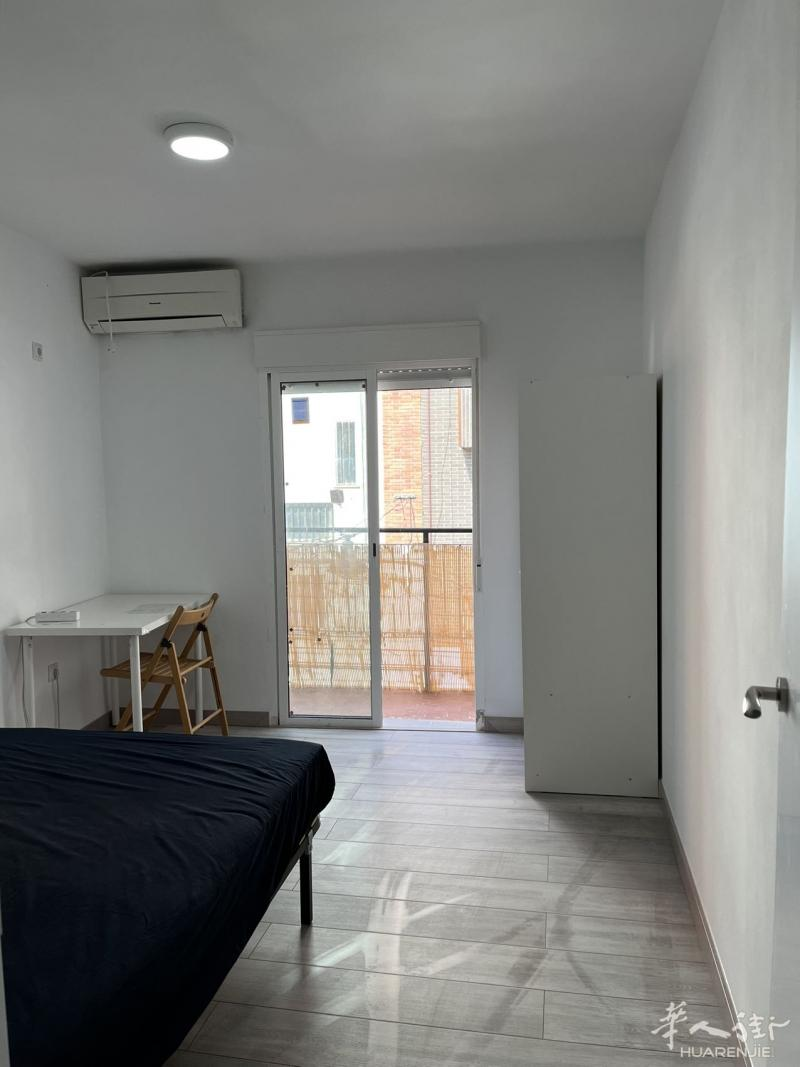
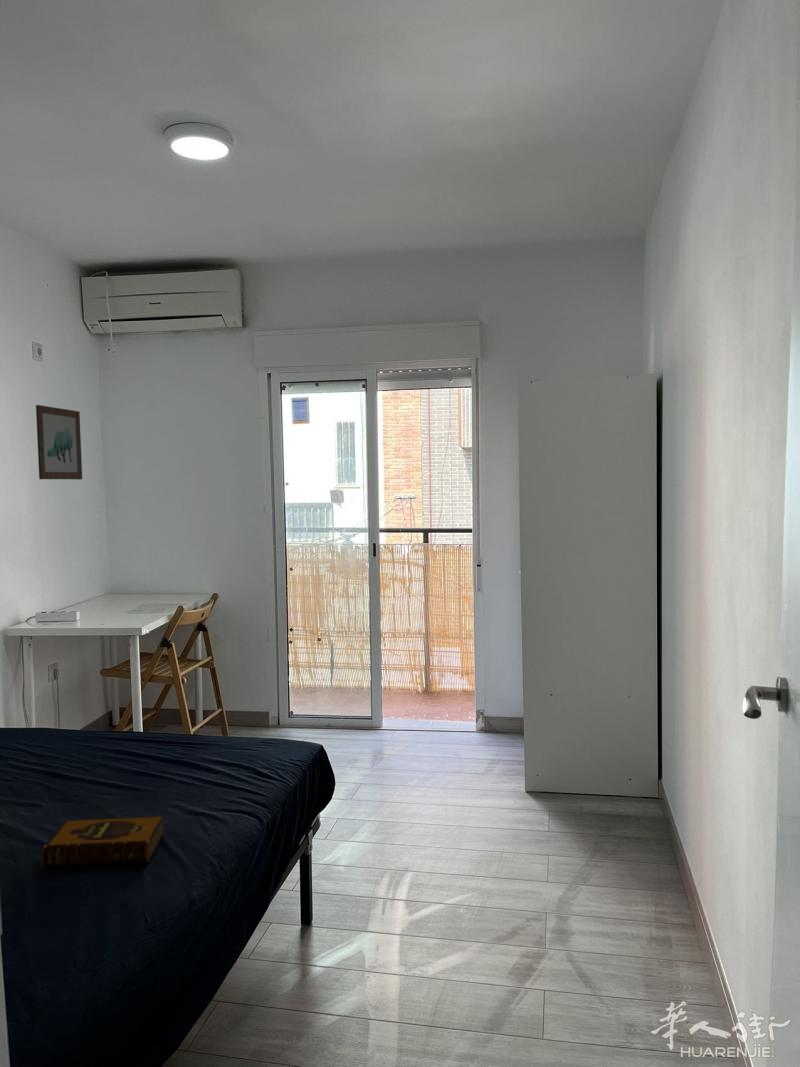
+ wall art [35,404,83,480]
+ hardback book [40,815,165,868]
